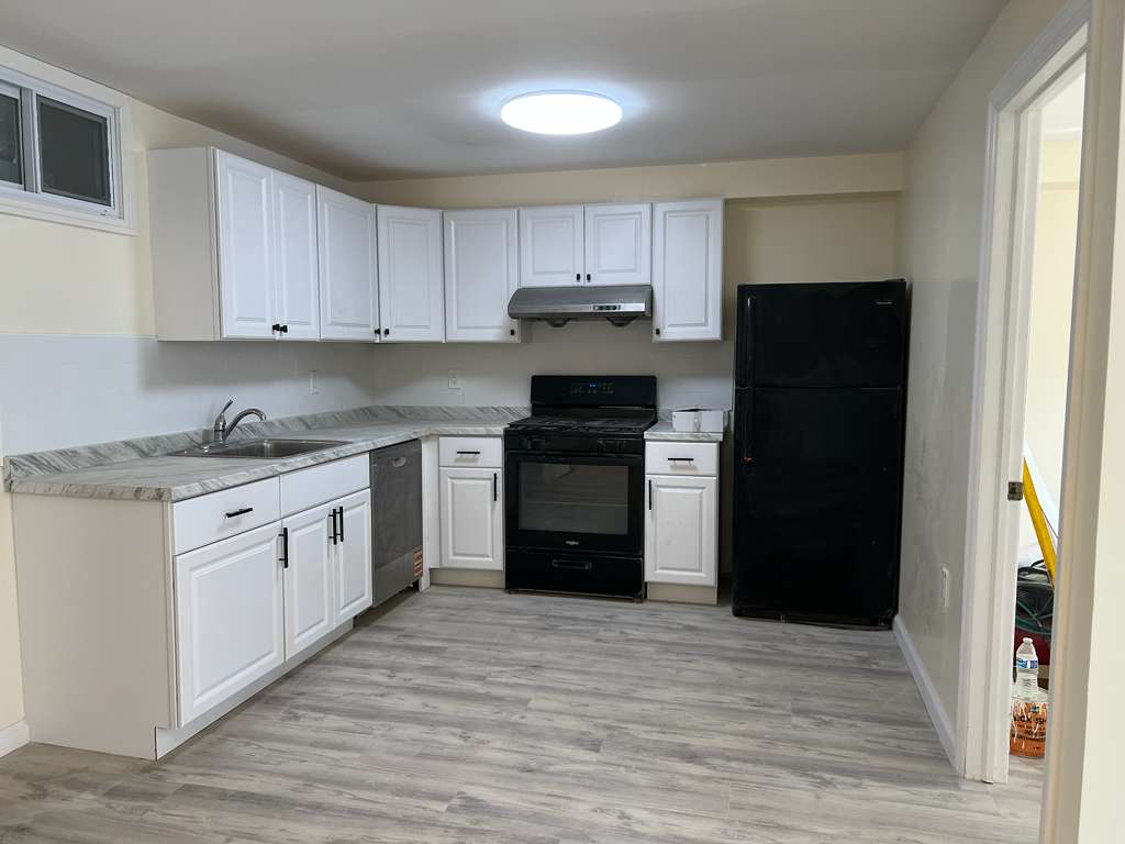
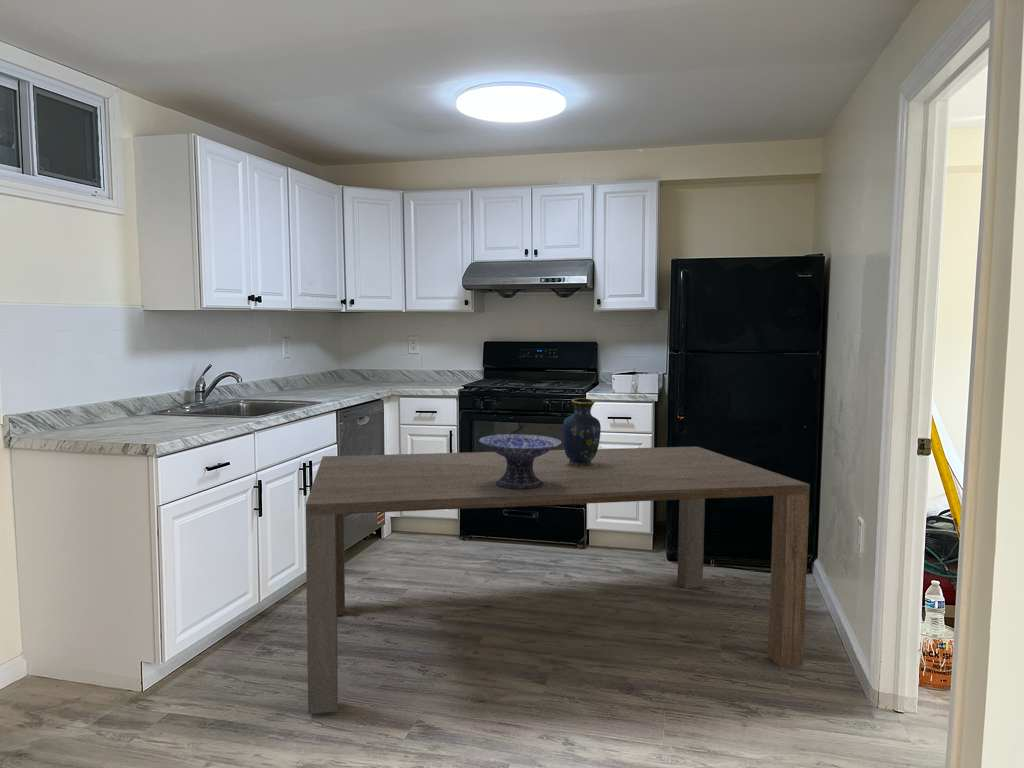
+ dining table [305,446,811,715]
+ decorative bowl [478,433,563,490]
+ vase [562,397,602,466]
